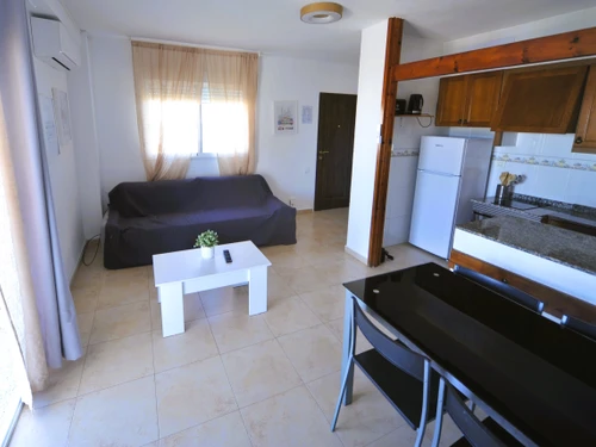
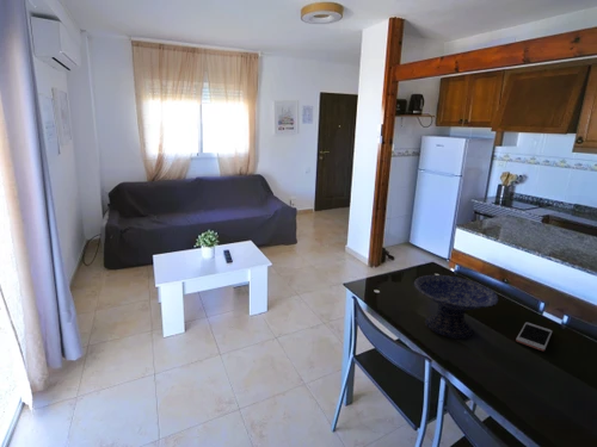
+ decorative bowl [413,274,500,340]
+ cell phone [515,321,553,352]
